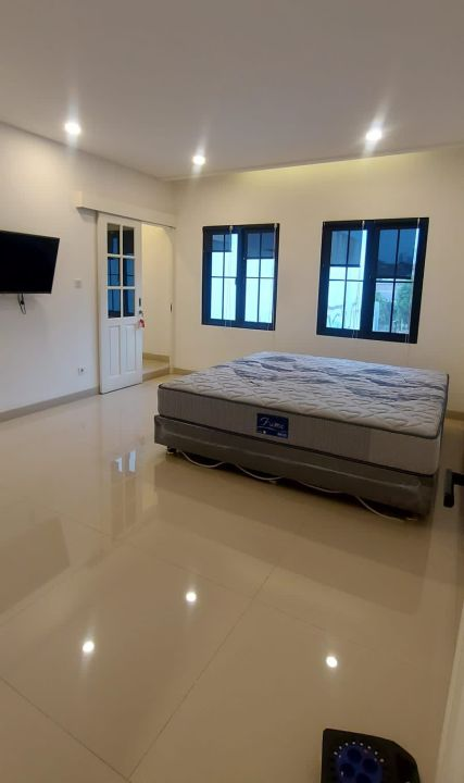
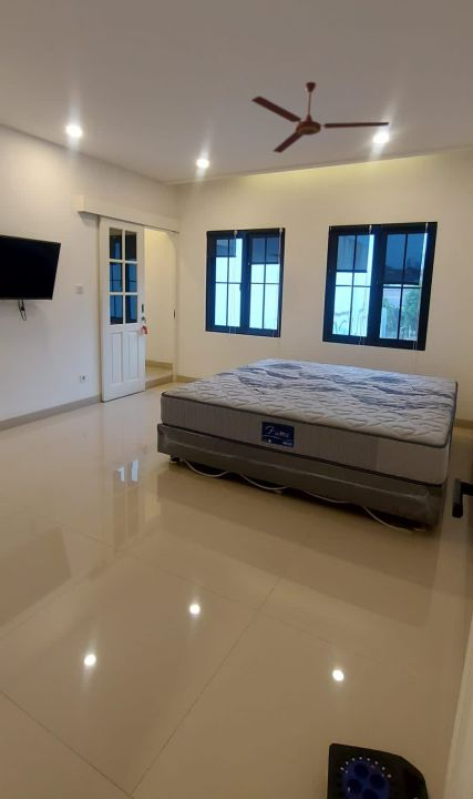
+ ceiling fan [250,81,390,154]
